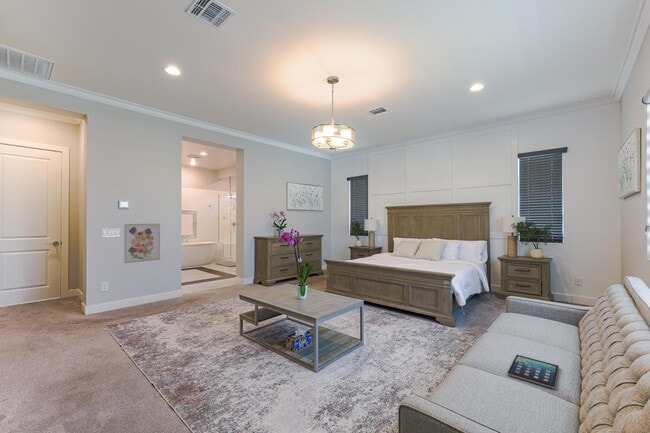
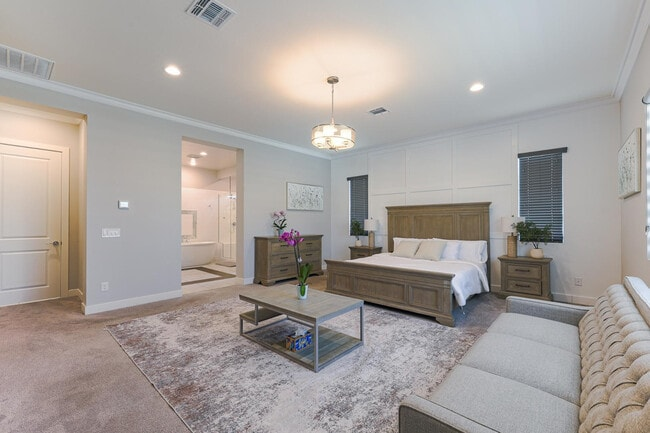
- wall art [123,223,161,264]
- tablet [506,354,560,390]
